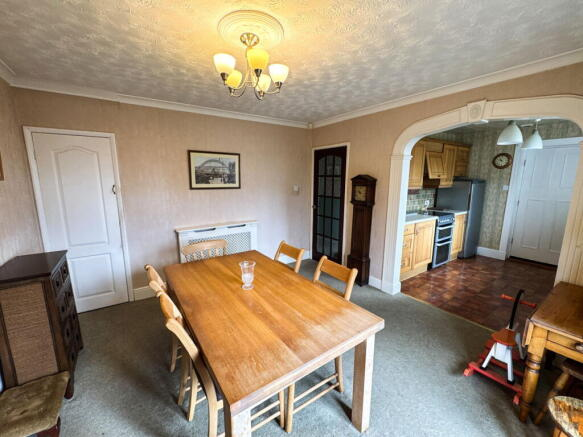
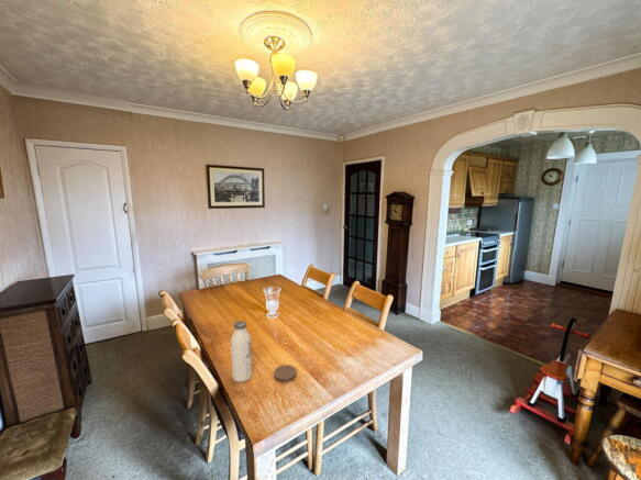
+ water bottle [230,320,253,383]
+ coaster [273,364,298,383]
